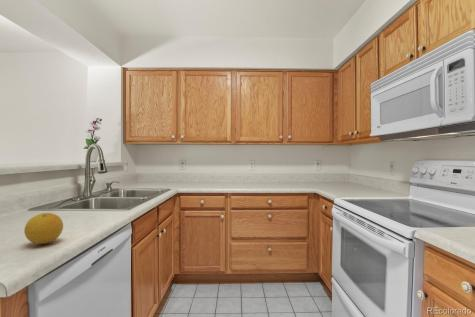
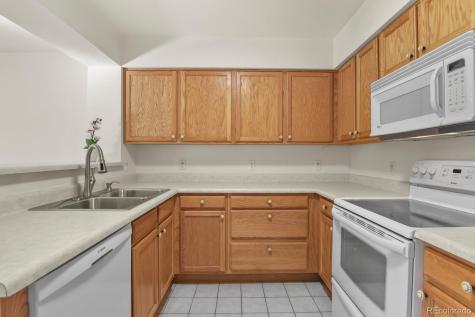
- fruit [23,212,64,245]
